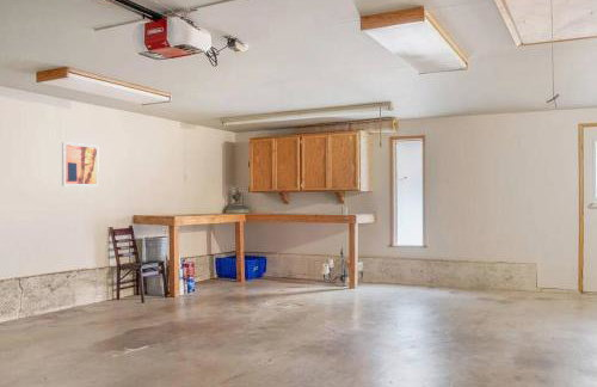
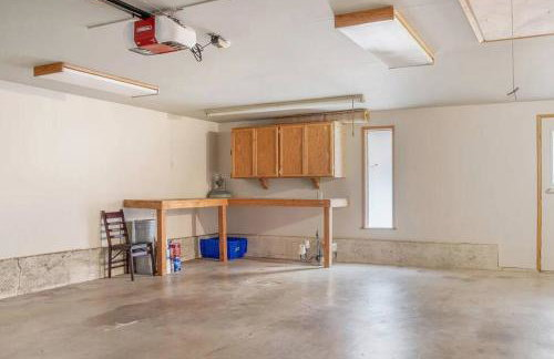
- wall art [61,141,100,188]
